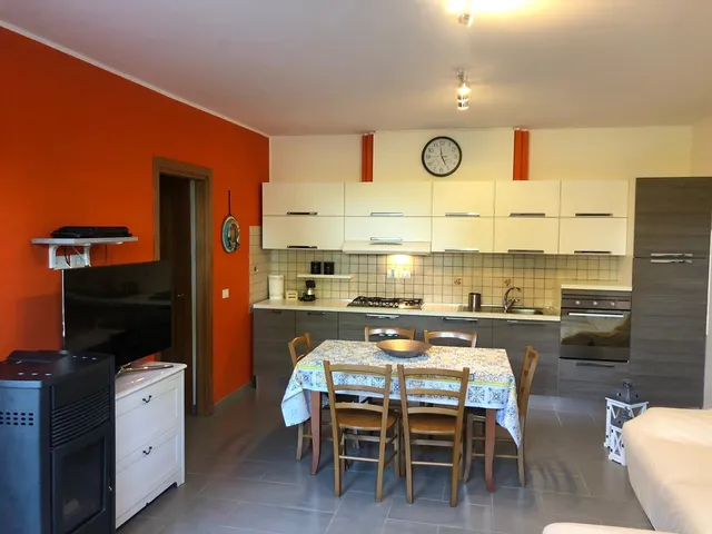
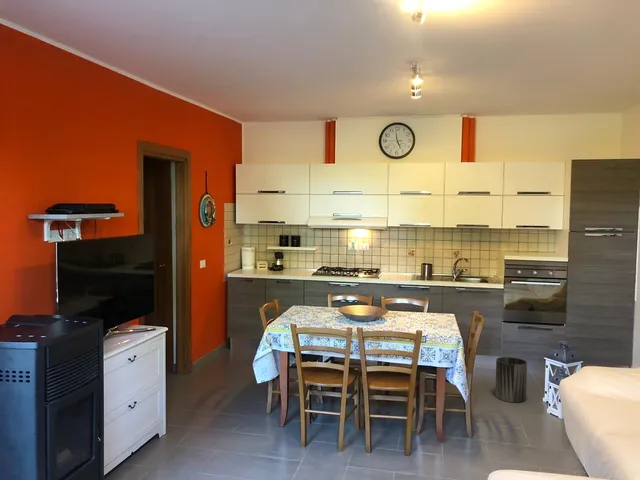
+ trash can [494,356,528,403]
